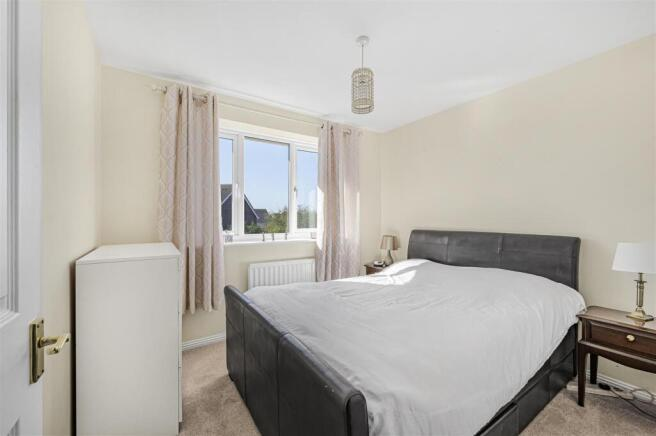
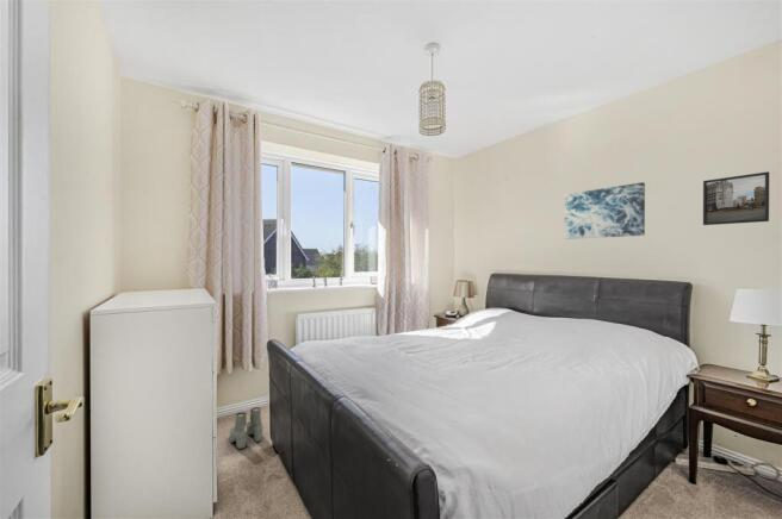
+ boots [228,406,263,450]
+ wall art [564,181,646,240]
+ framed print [702,170,770,226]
